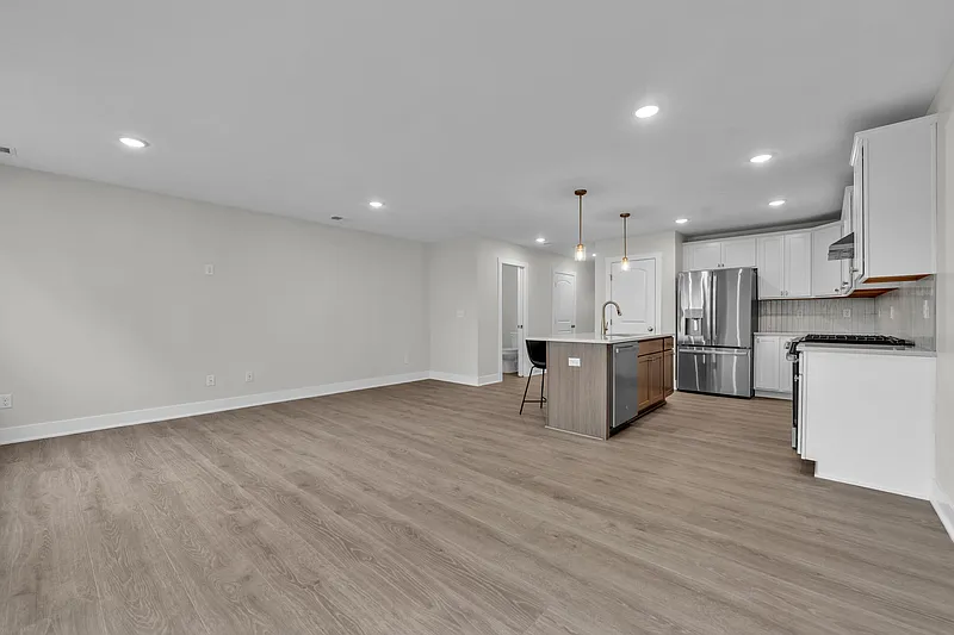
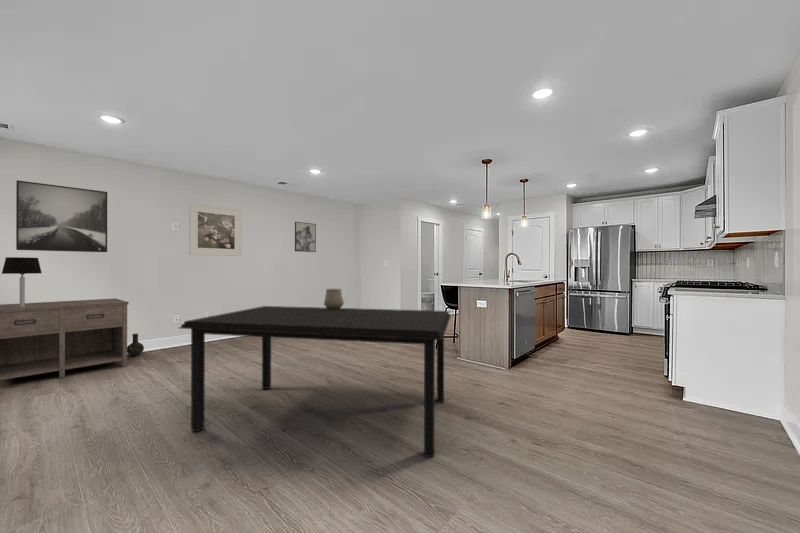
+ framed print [15,179,108,253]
+ wall art [294,221,317,253]
+ dining table [178,305,452,458]
+ vase [127,333,145,357]
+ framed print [188,202,243,257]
+ ceramic cup [323,288,345,309]
+ nightstand [0,297,130,381]
+ table lamp [1,256,43,307]
